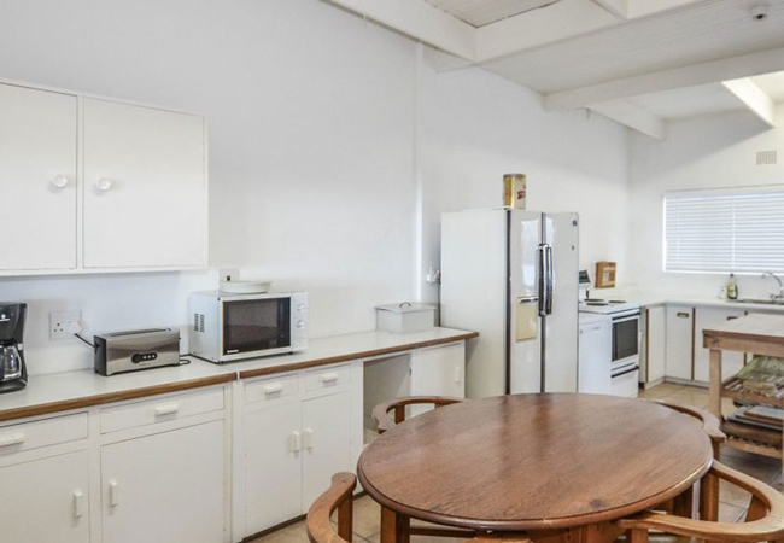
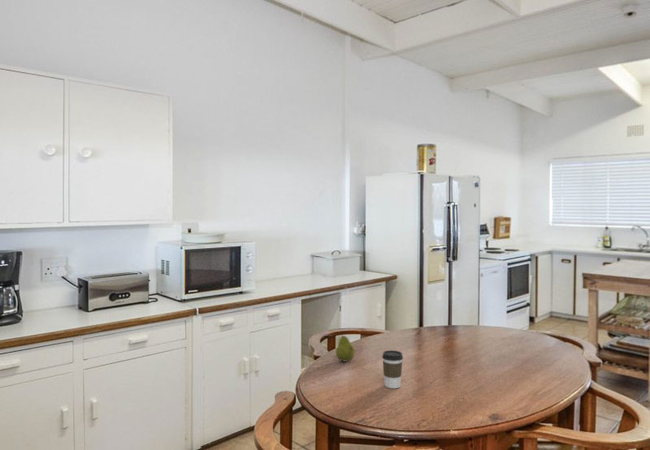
+ fruit [335,332,356,362]
+ coffee cup [381,349,404,389]
